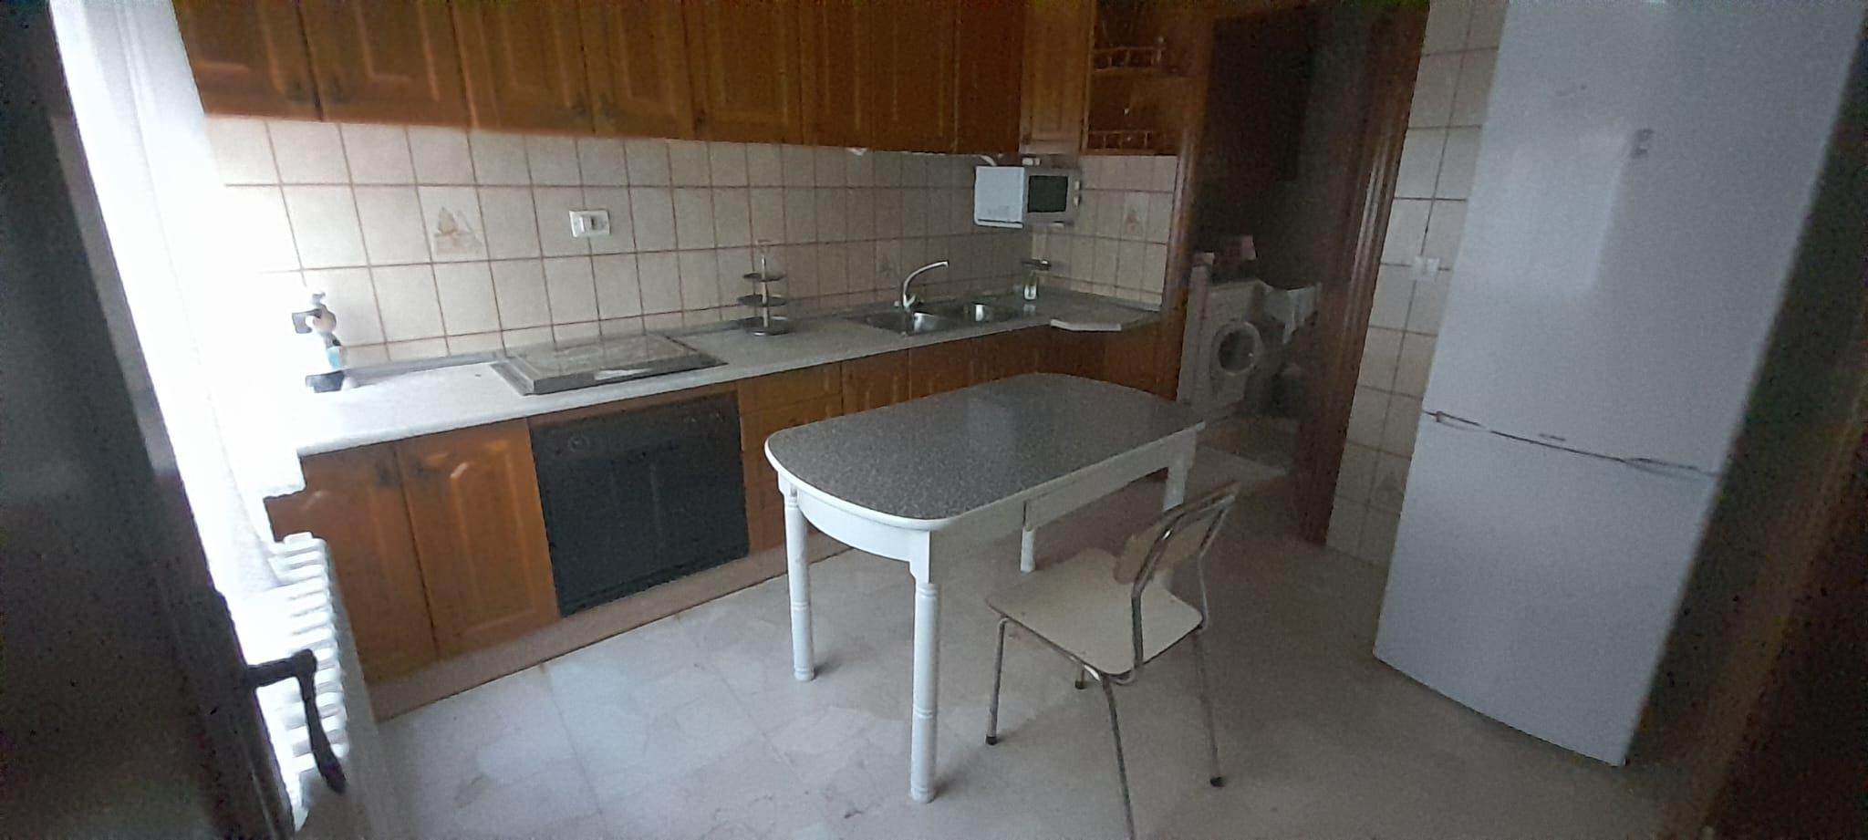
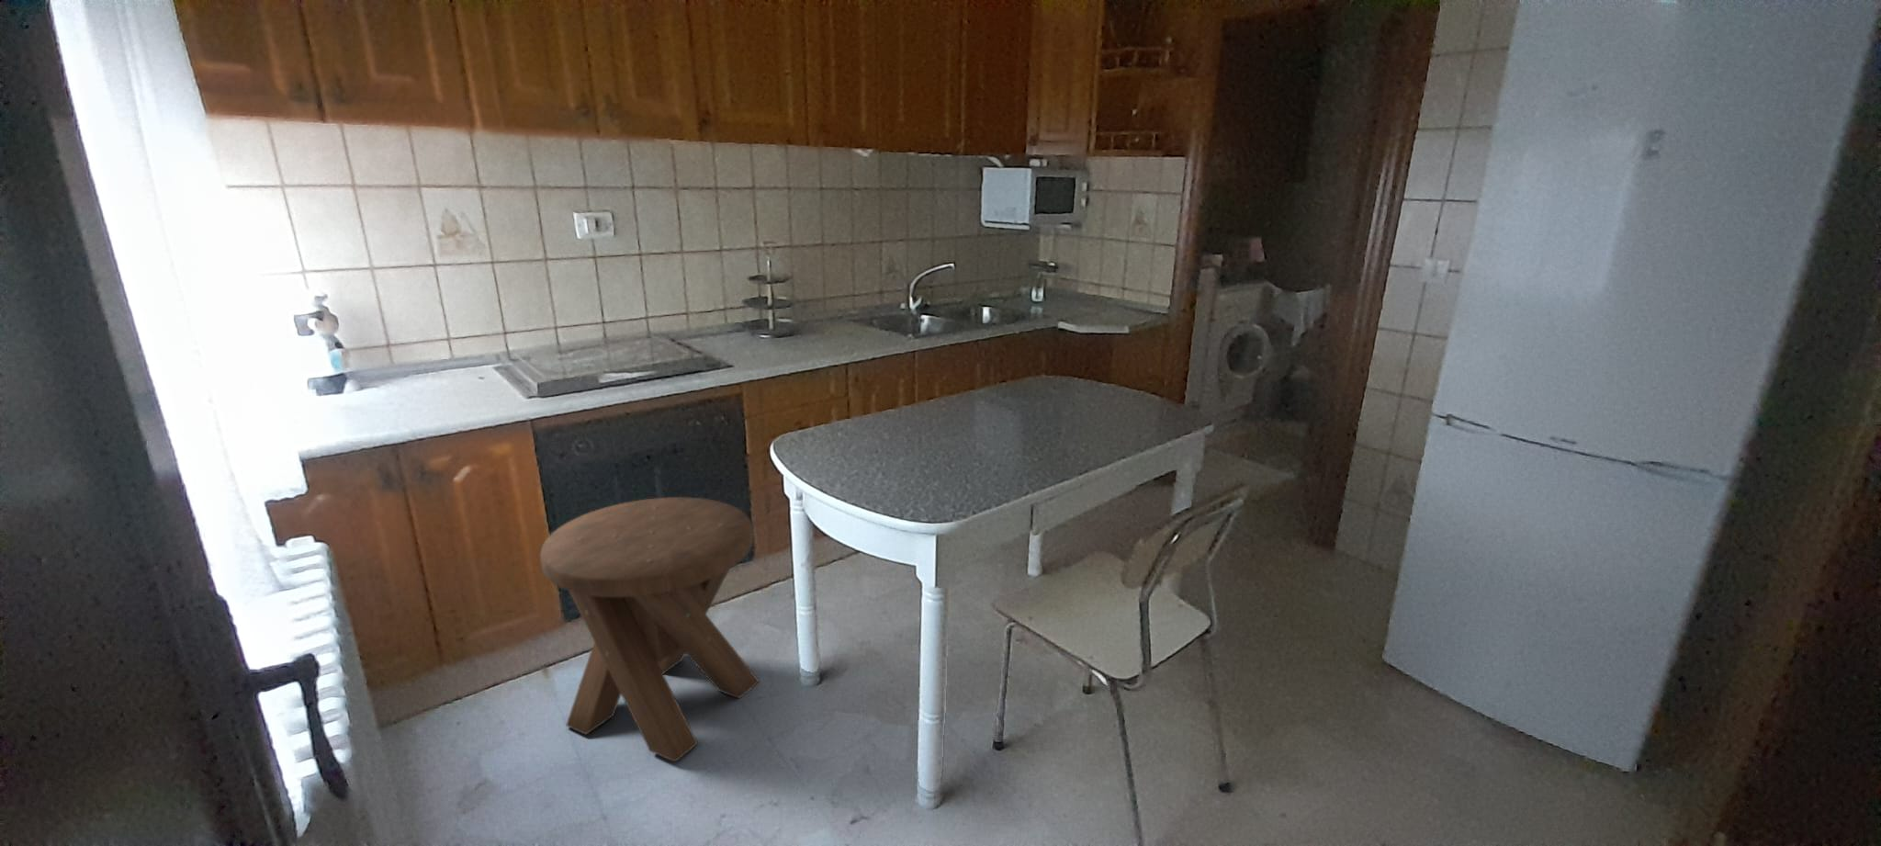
+ music stool [539,496,761,763]
